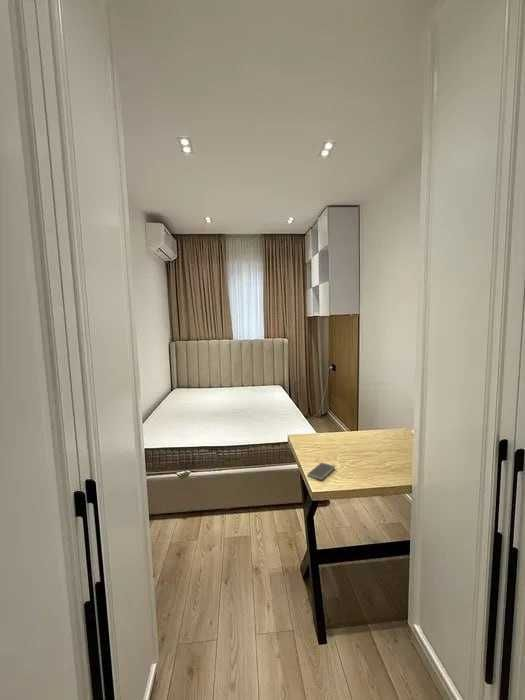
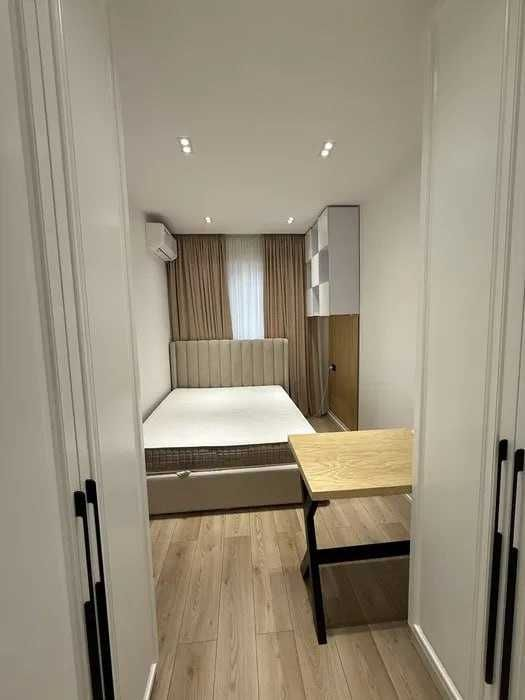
- smartphone [306,461,336,481]
